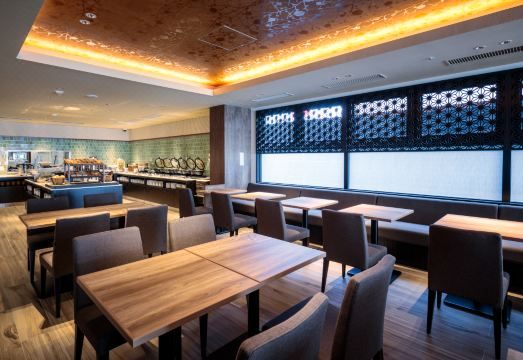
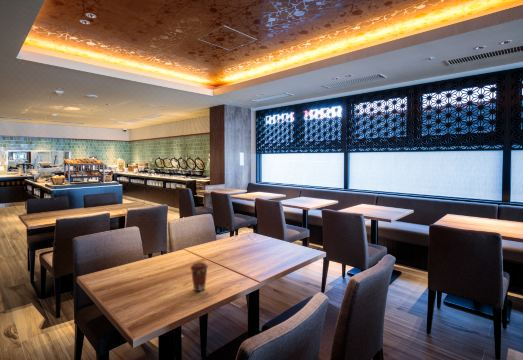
+ coffee cup [189,261,209,292]
